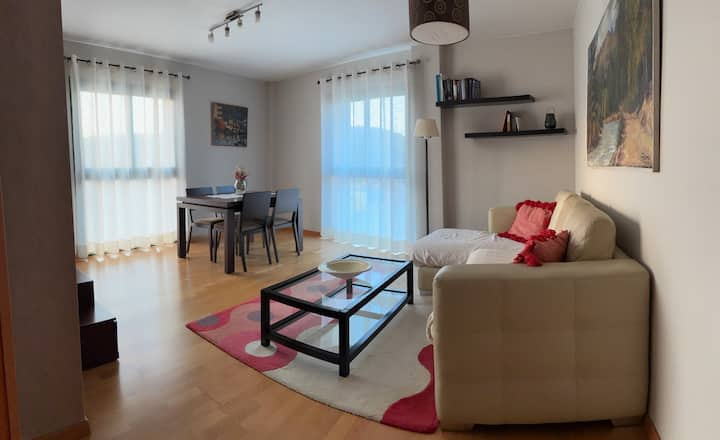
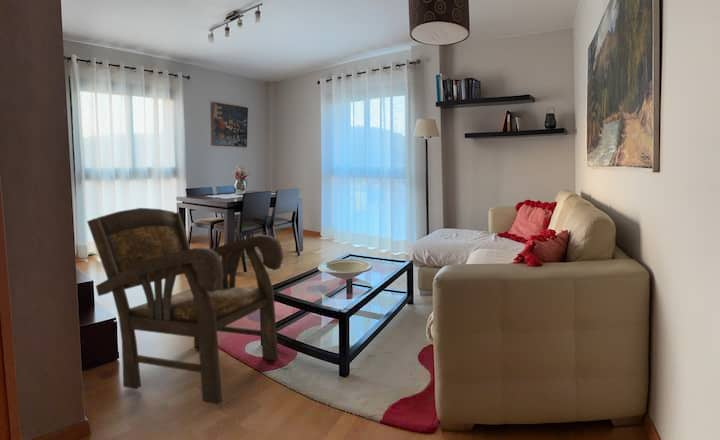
+ armchair [86,207,284,405]
